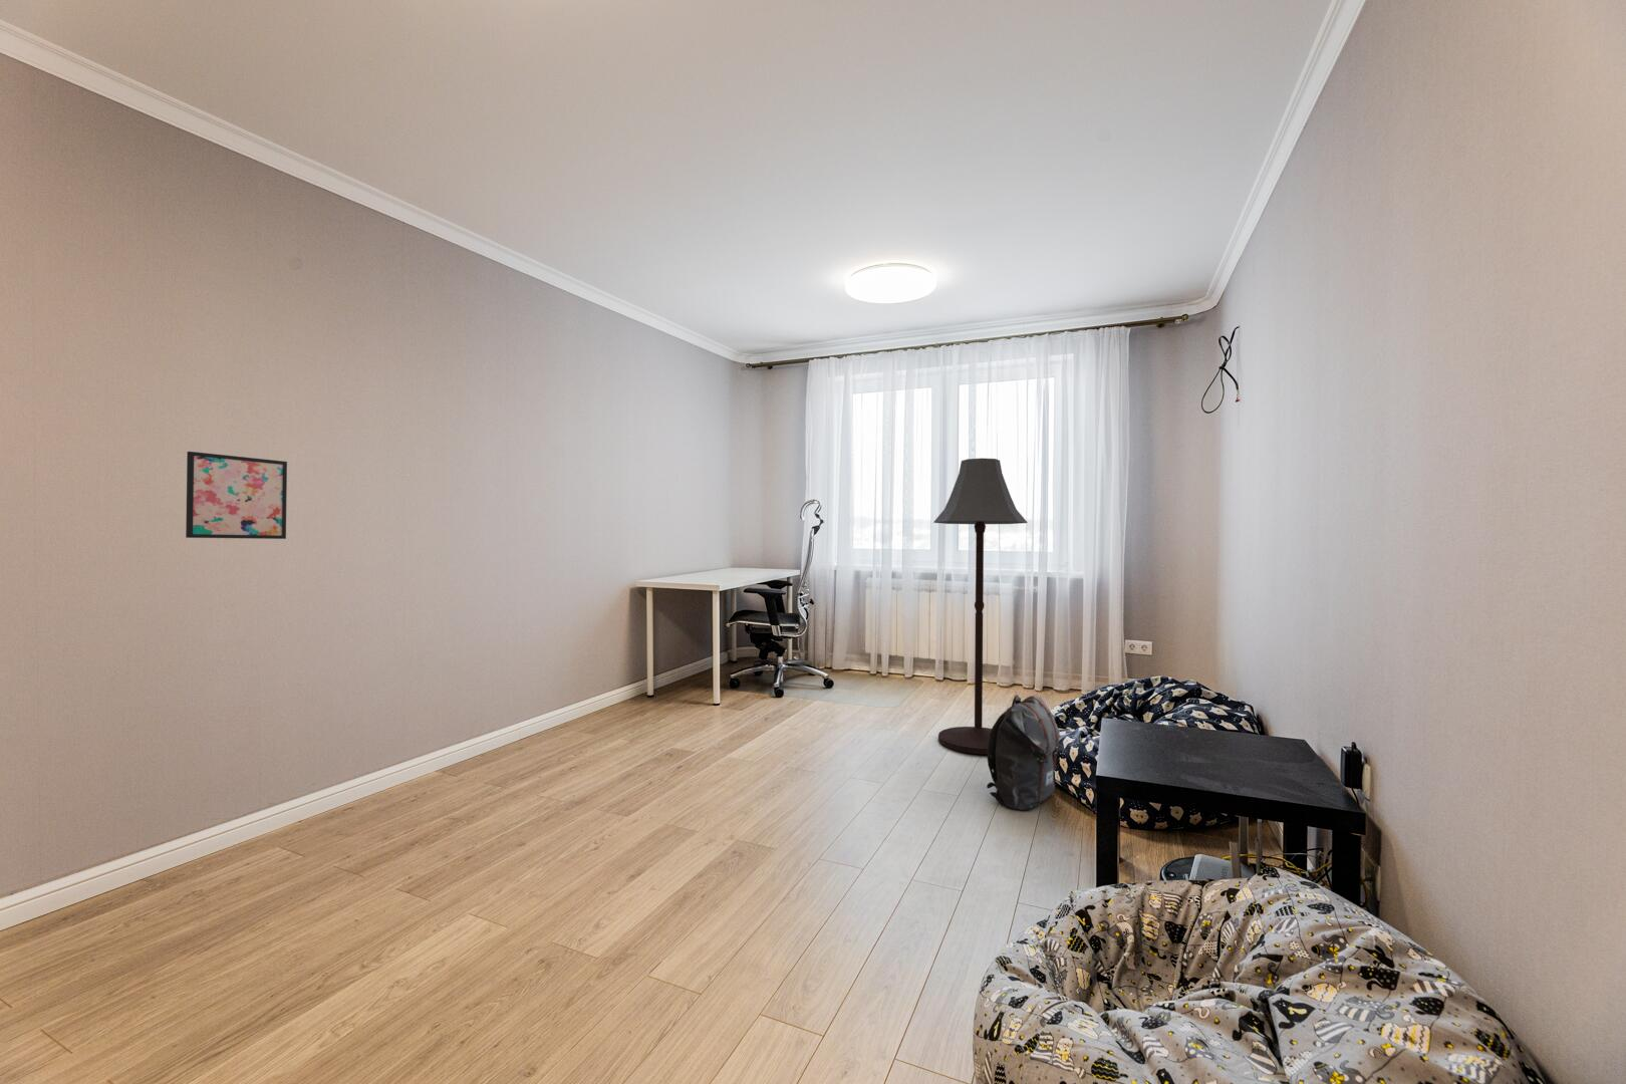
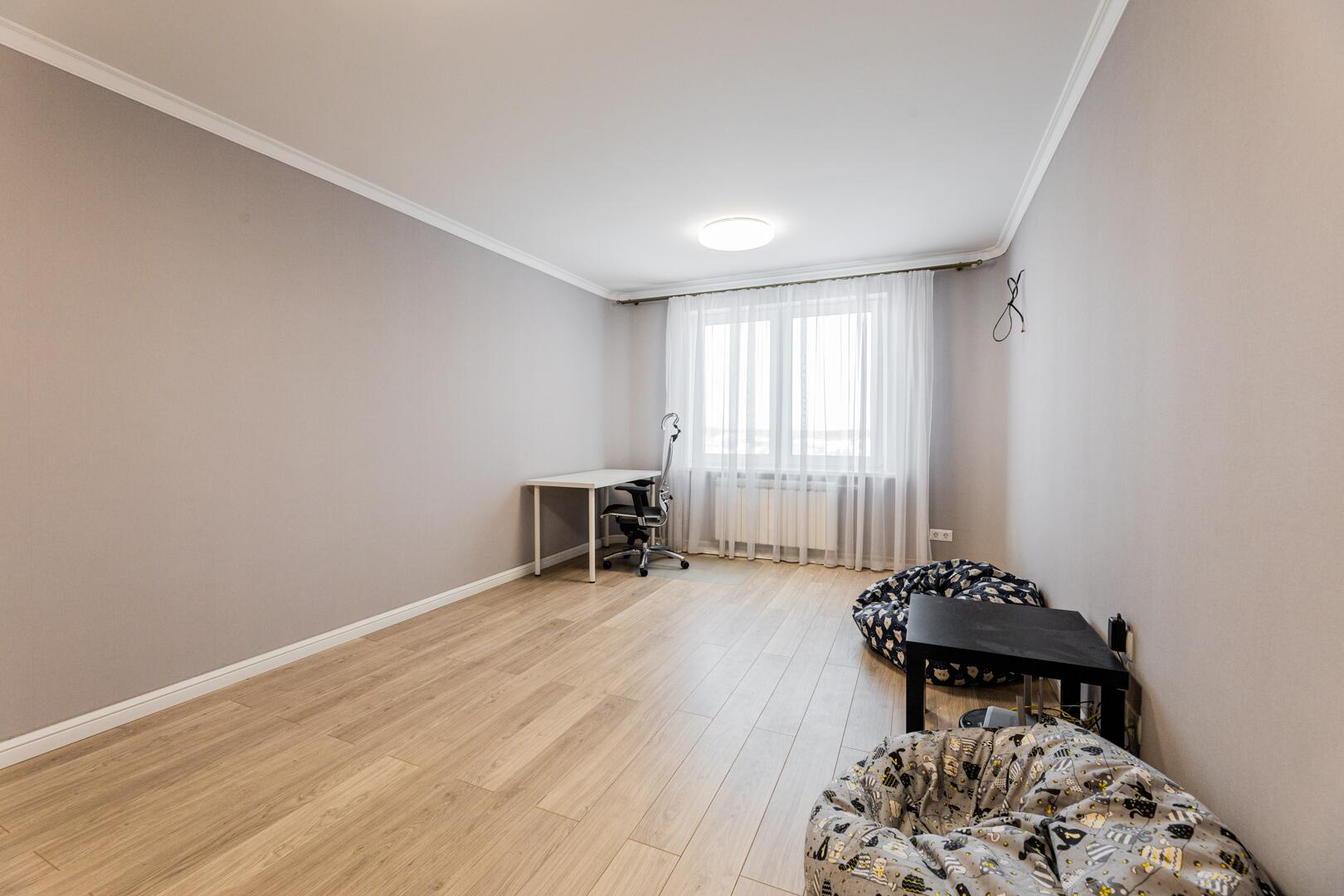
- backpack [986,693,1061,811]
- floor lamp [933,456,1028,755]
- wall art [185,451,288,540]
